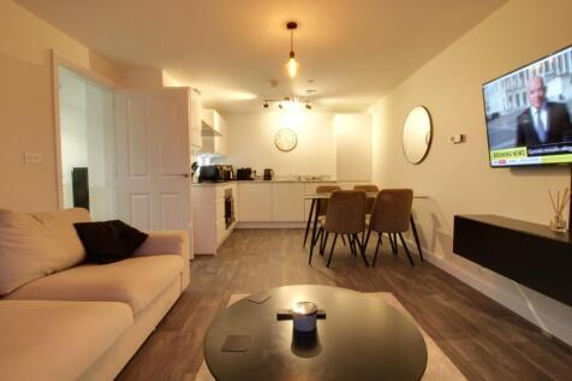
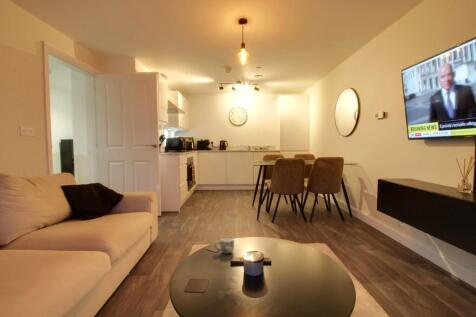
+ mug [213,236,235,255]
